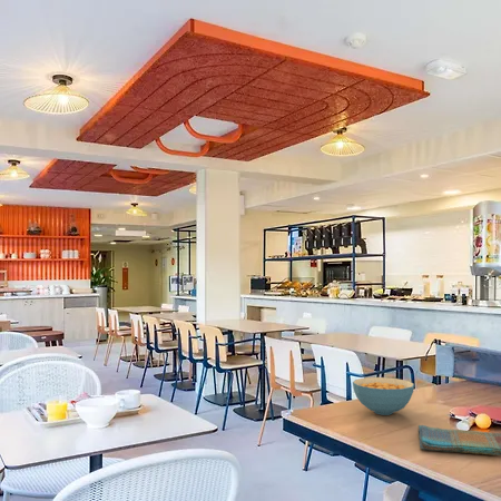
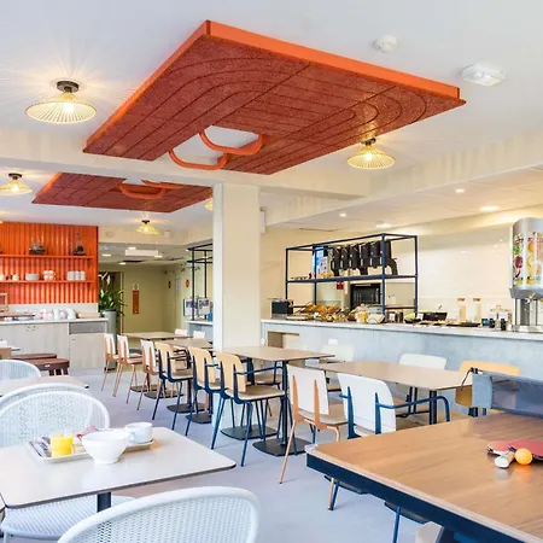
- cereal bowl [352,376,415,416]
- dish towel [418,424,501,456]
